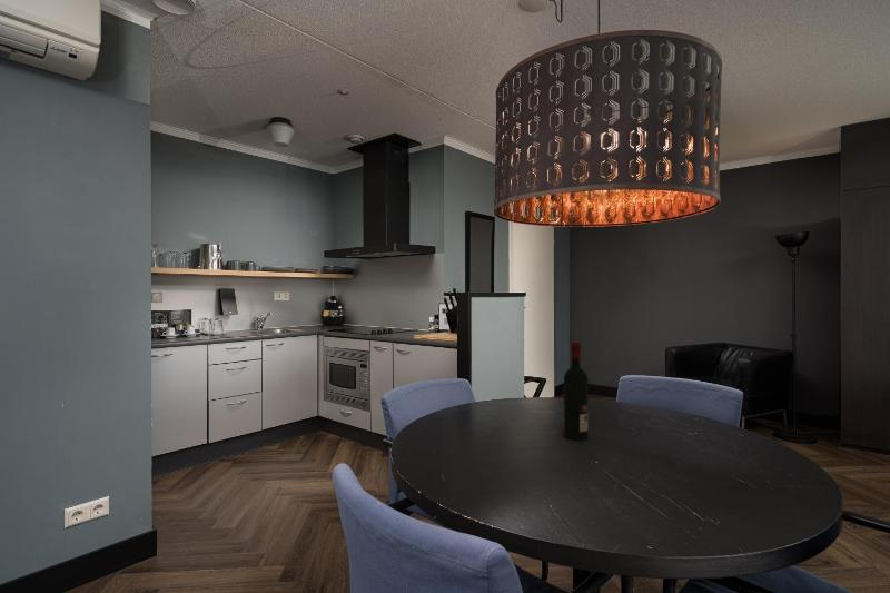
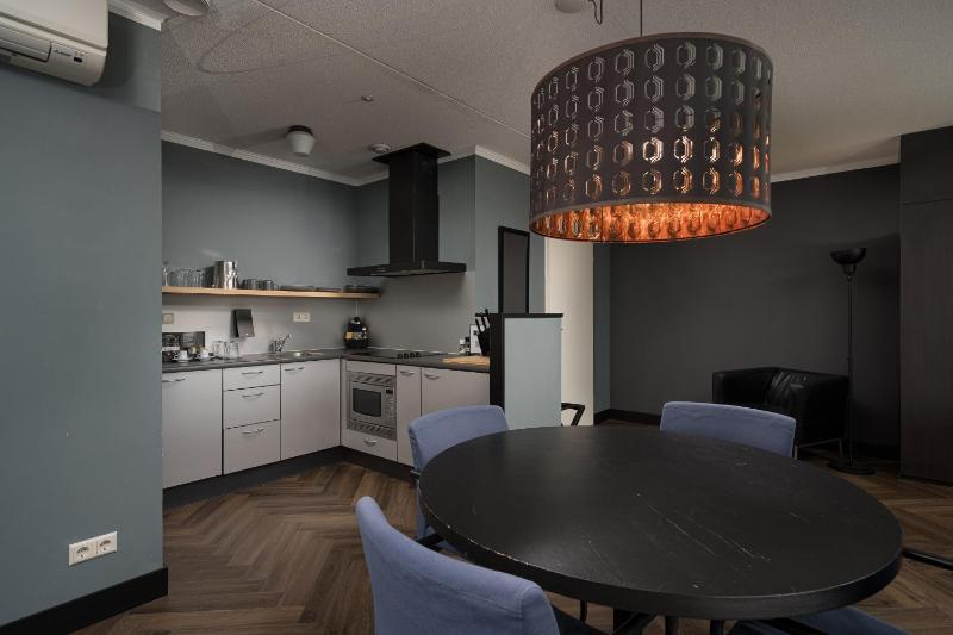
- alcohol [563,340,590,441]
